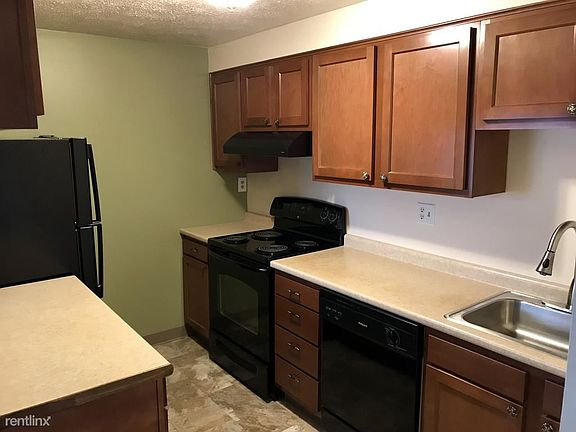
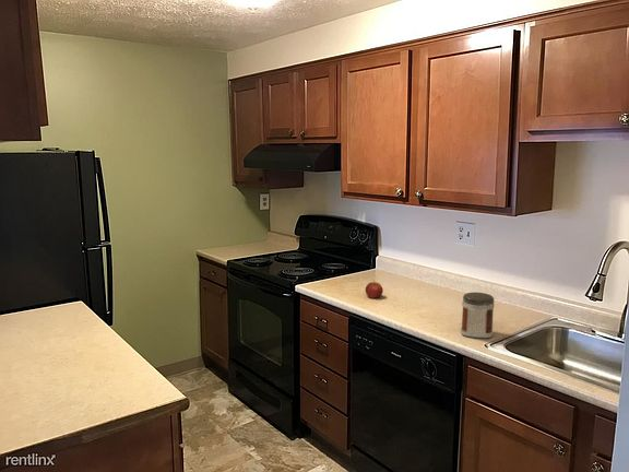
+ apple [365,280,384,299]
+ jar [460,292,496,339]
